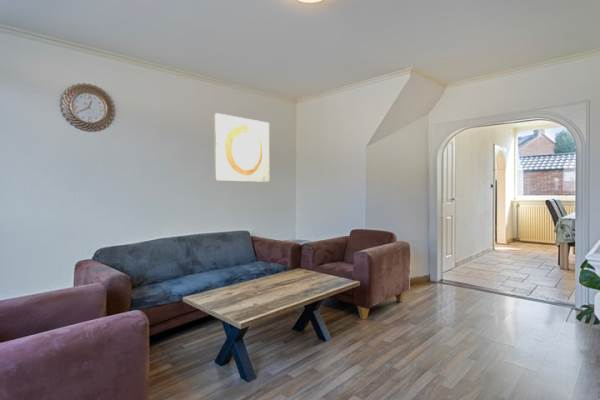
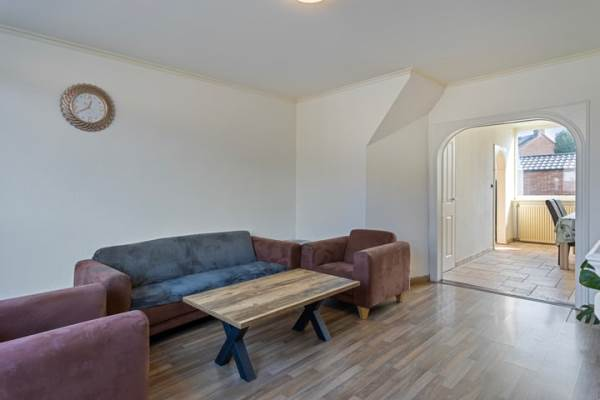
- wall art [213,112,270,183]
